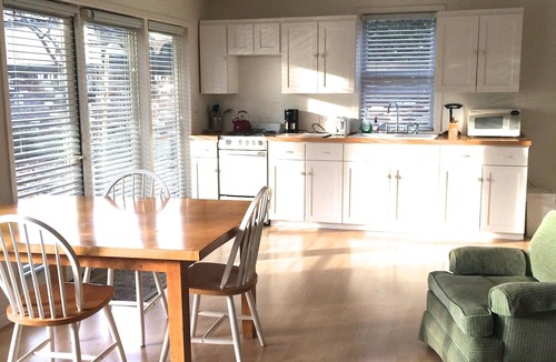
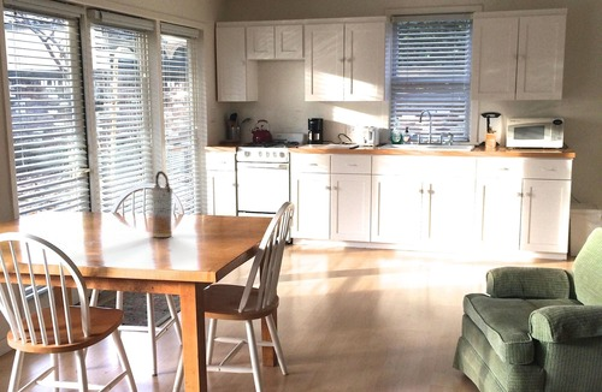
+ vase [150,170,173,238]
